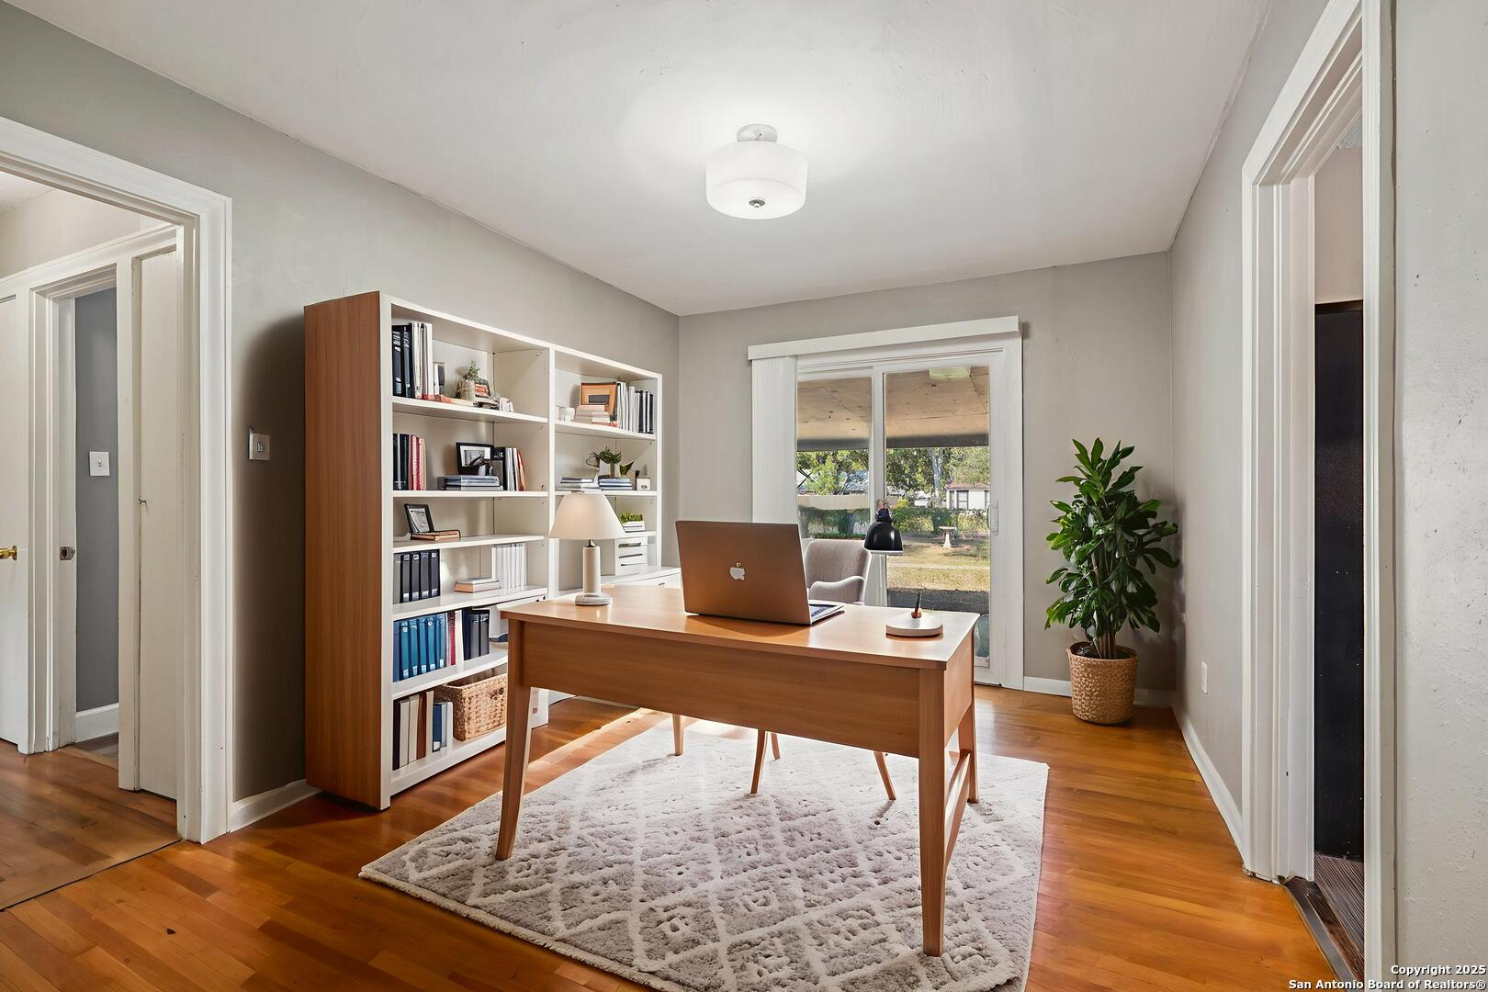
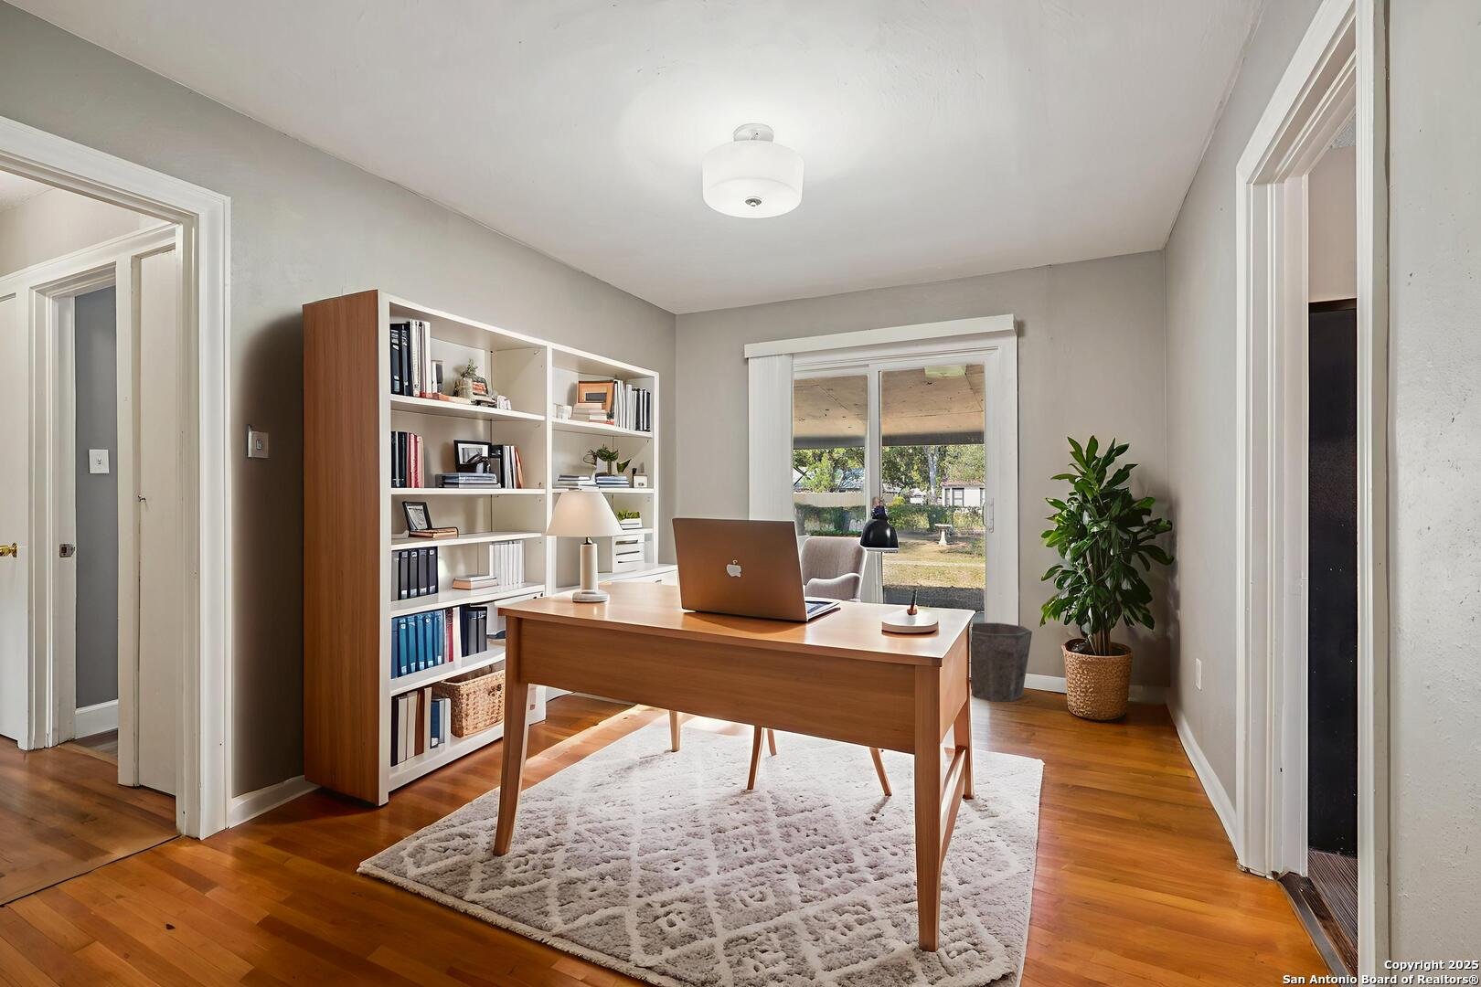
+ waste bin [971,621,1033,703]
